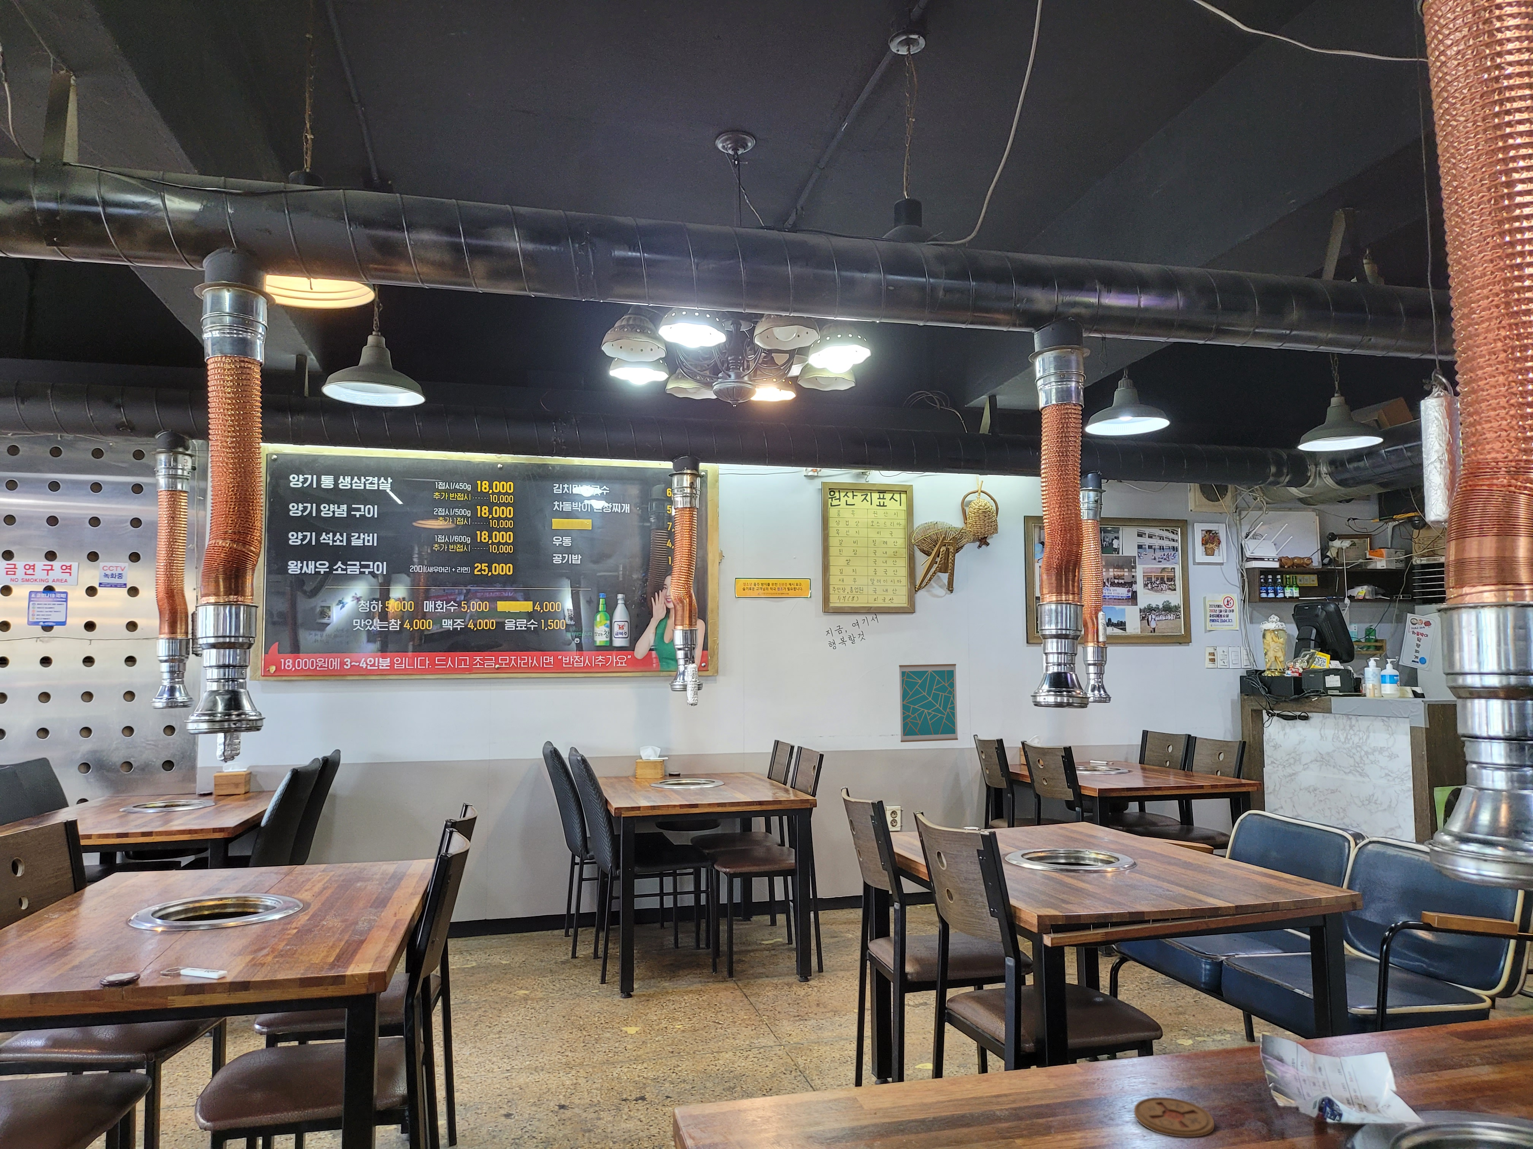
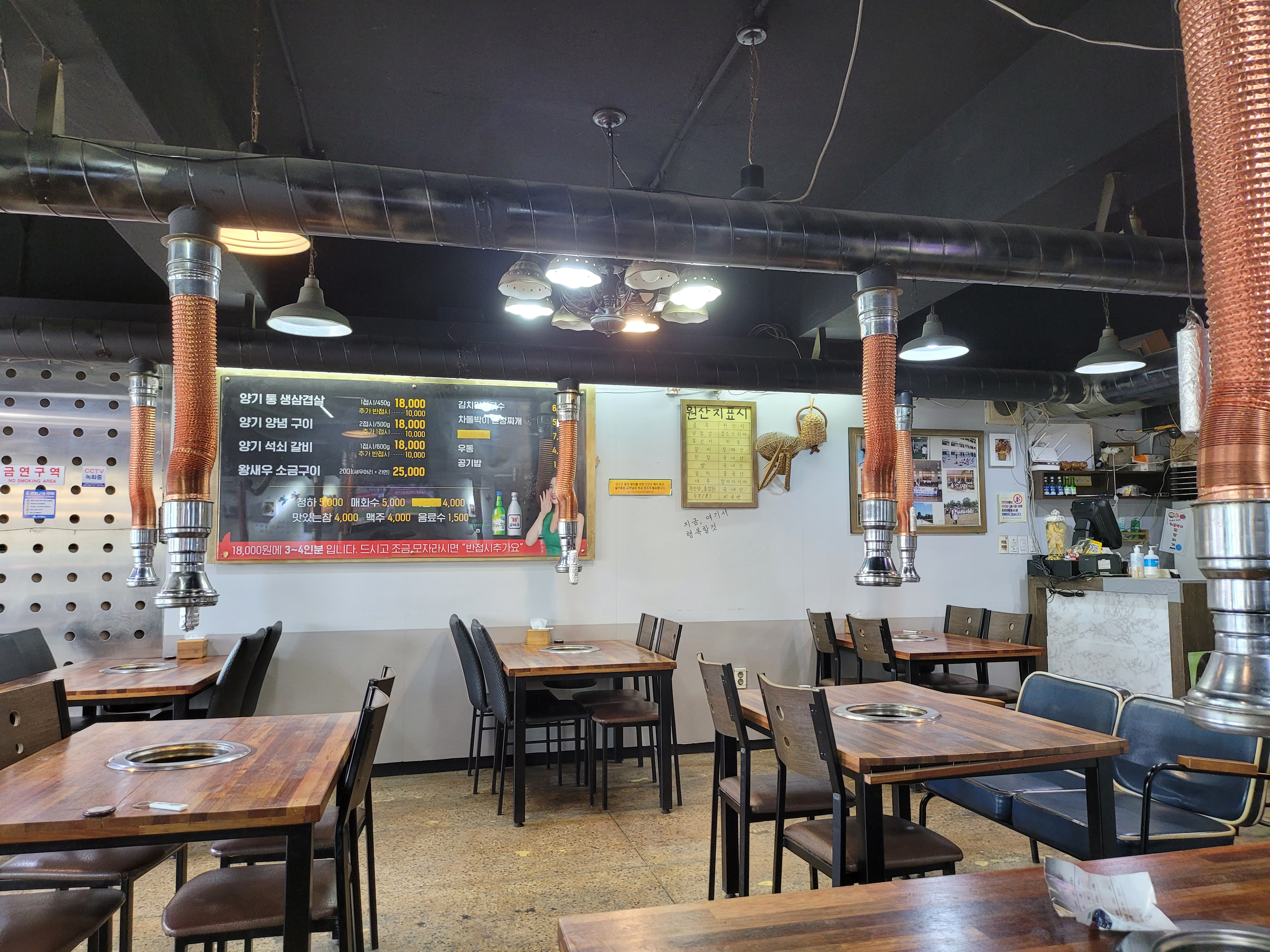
- wall art [898,664,958,742]
- coaster [1133,1097,1214,1137]
